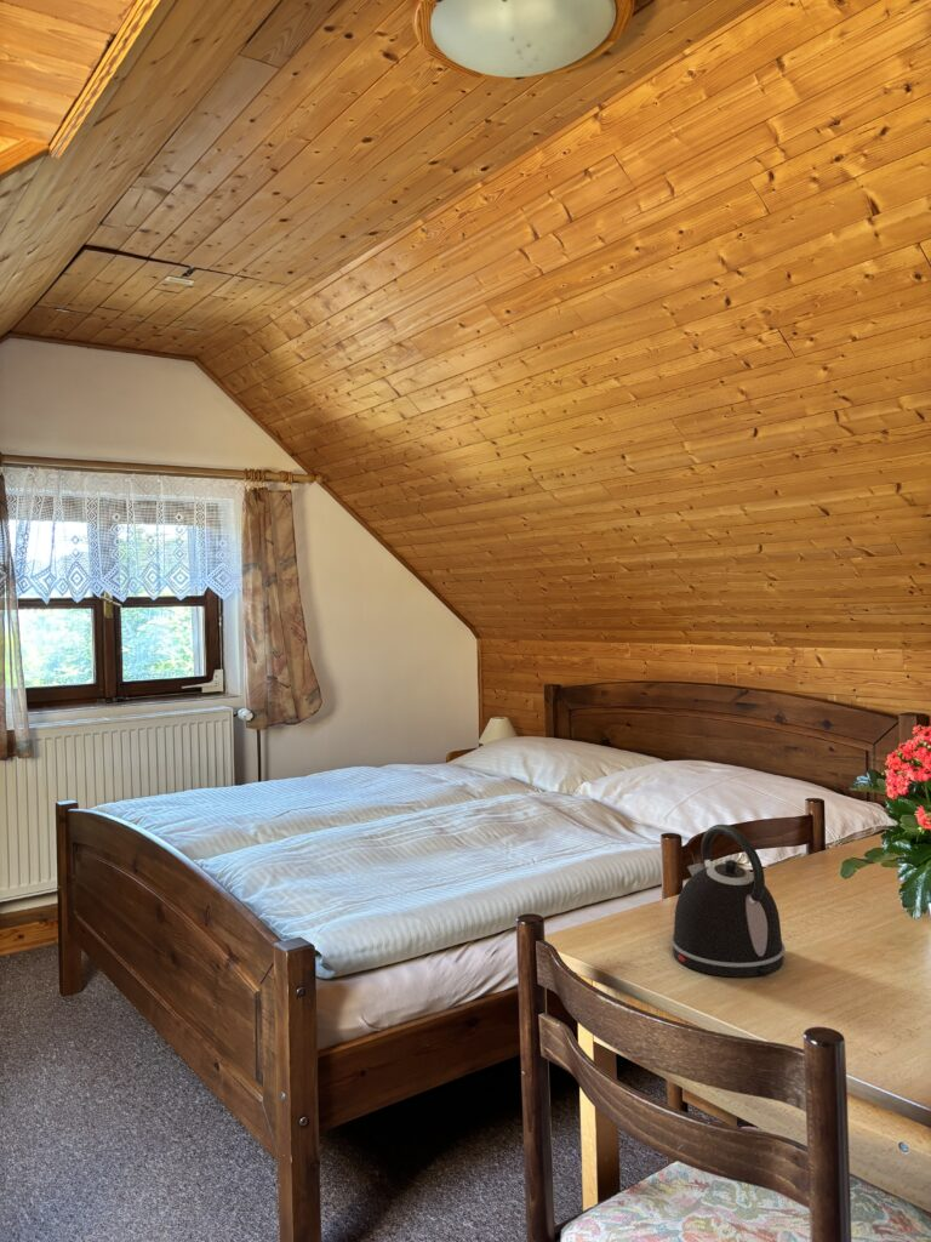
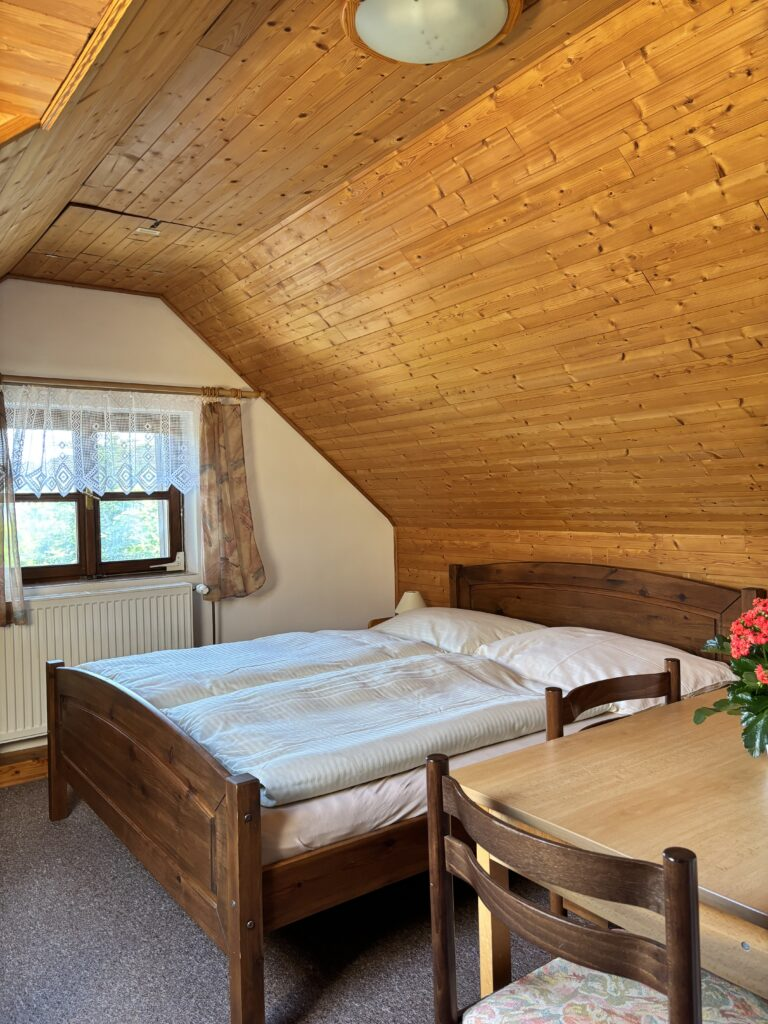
- kettle [670,824,787,979]
